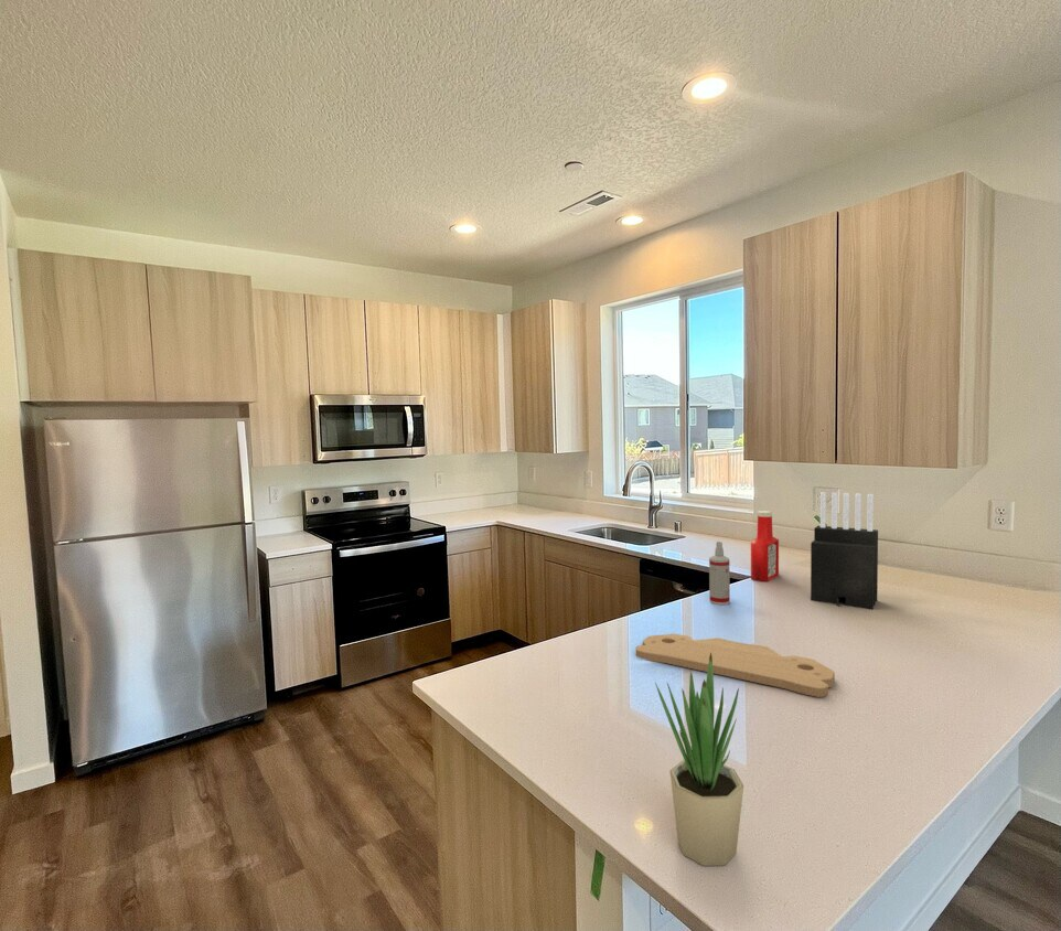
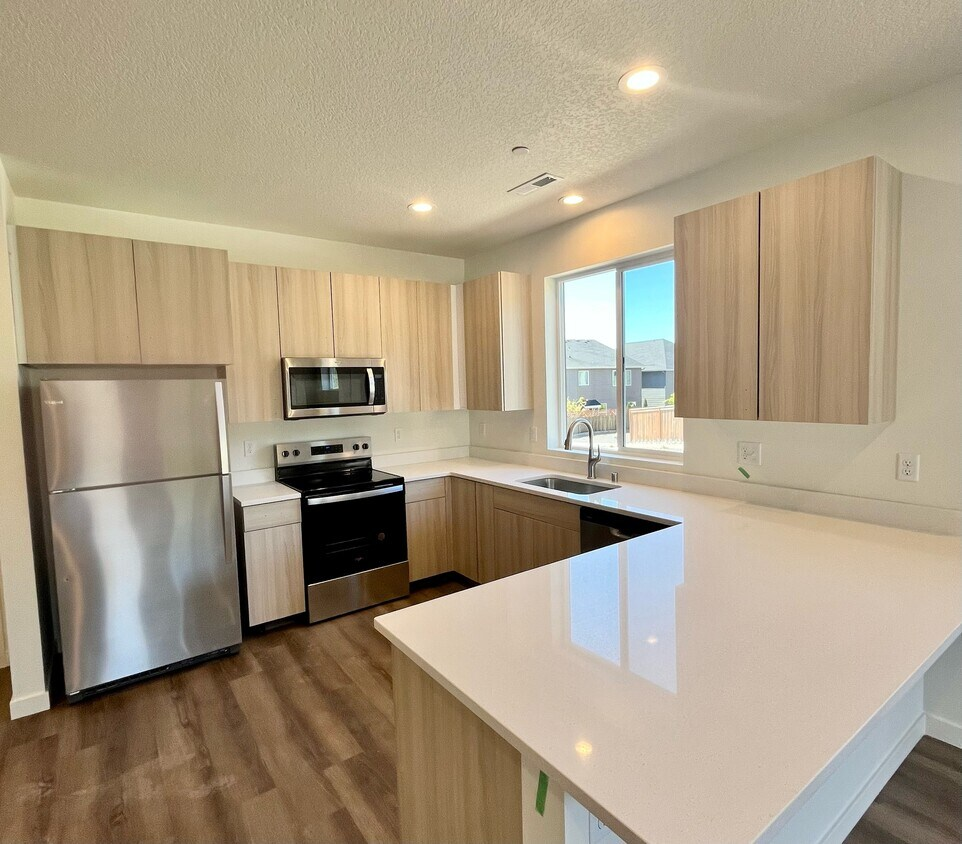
- knife block [810,491,879,611]
- potted plant [654,652,744,867]
- cutting board [635,633,836,698]
- spray bottle [708,541,731,606]
- soap bottle [750,510,780,582]
